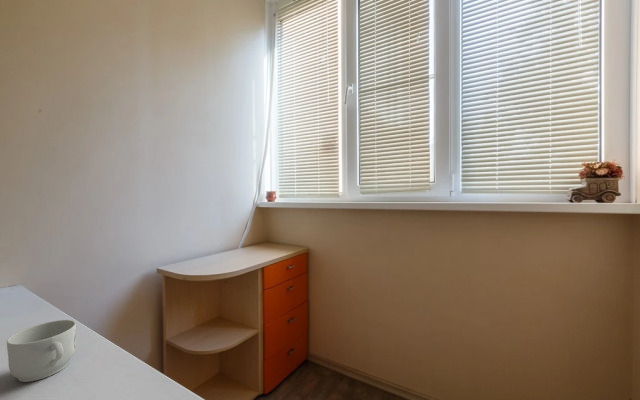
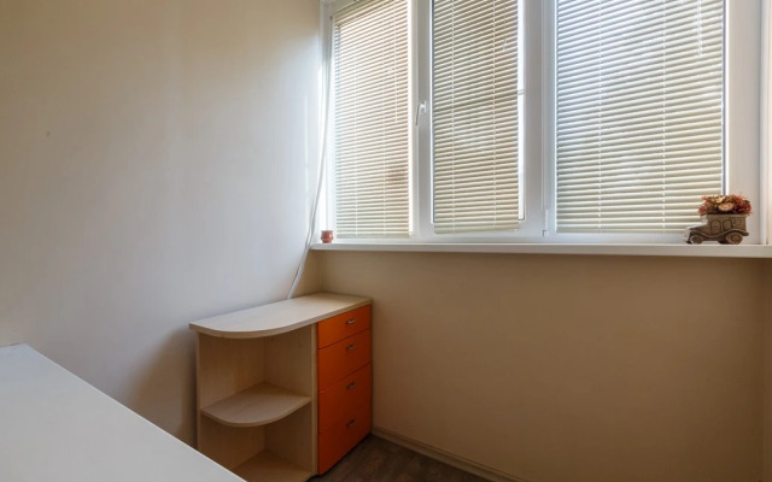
- mug [6,319,77,383]
